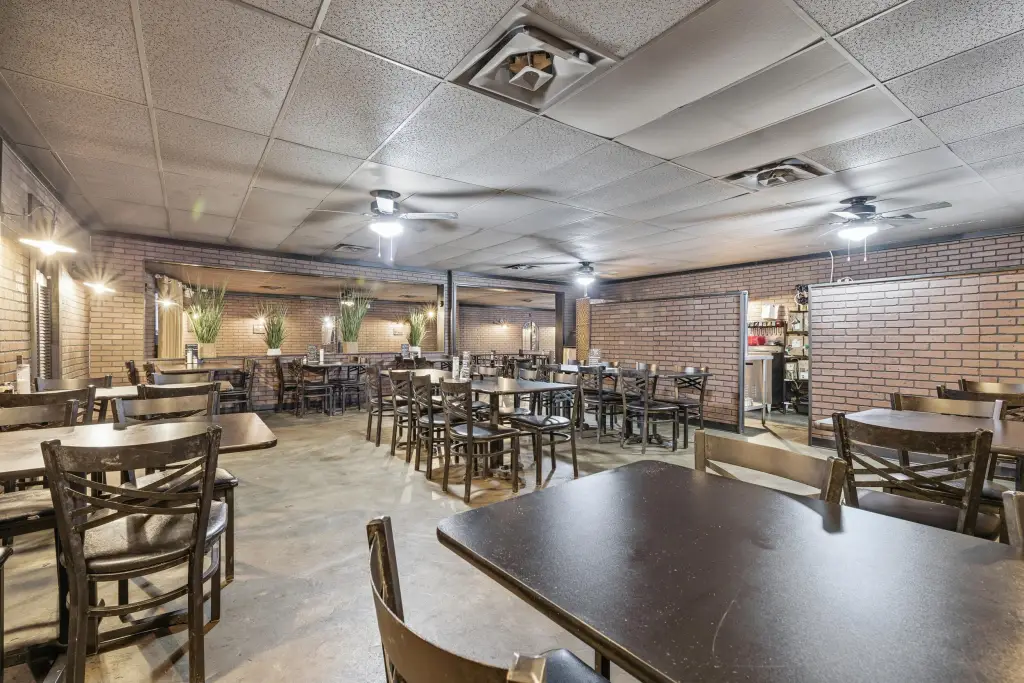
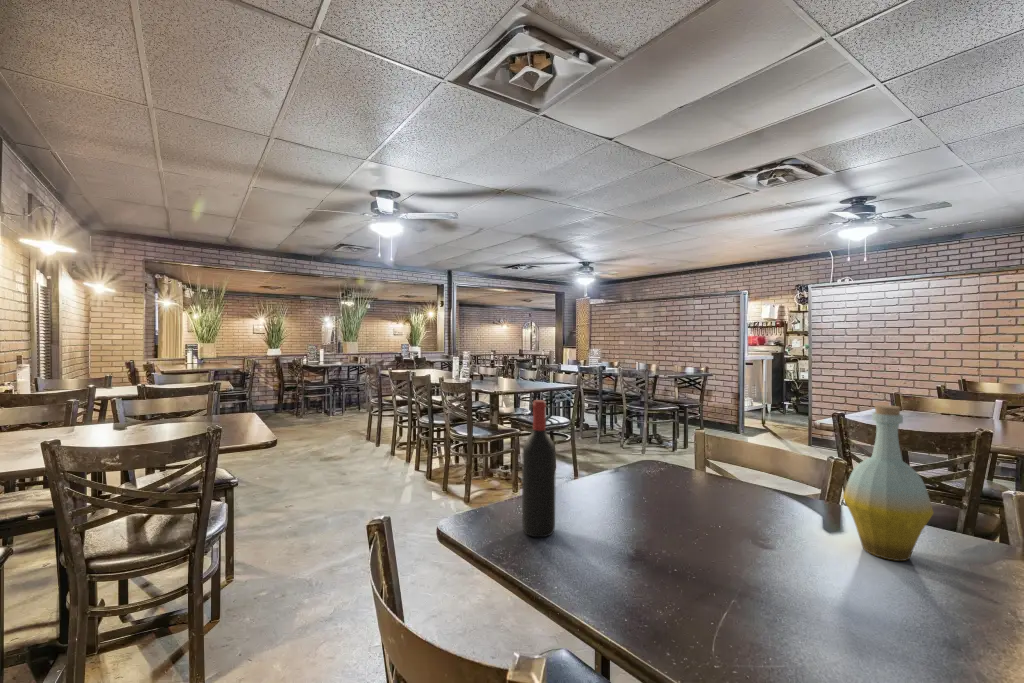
+ wine bottle [521,399,557,538]
+ bottle [842,404,935,562]
